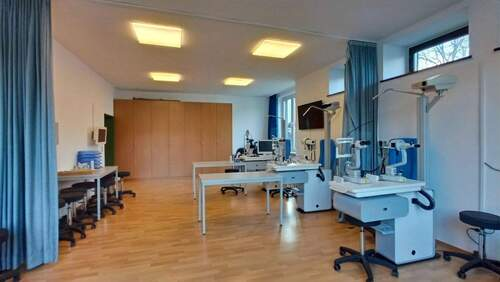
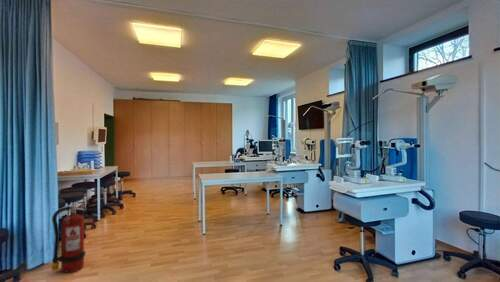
+ fire extinguisher [50,200,86,274]
